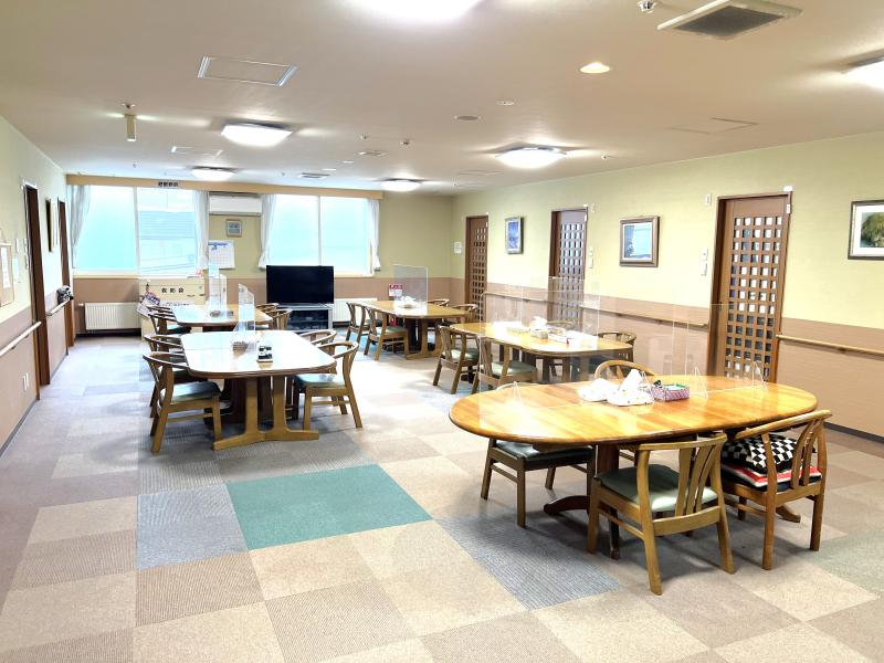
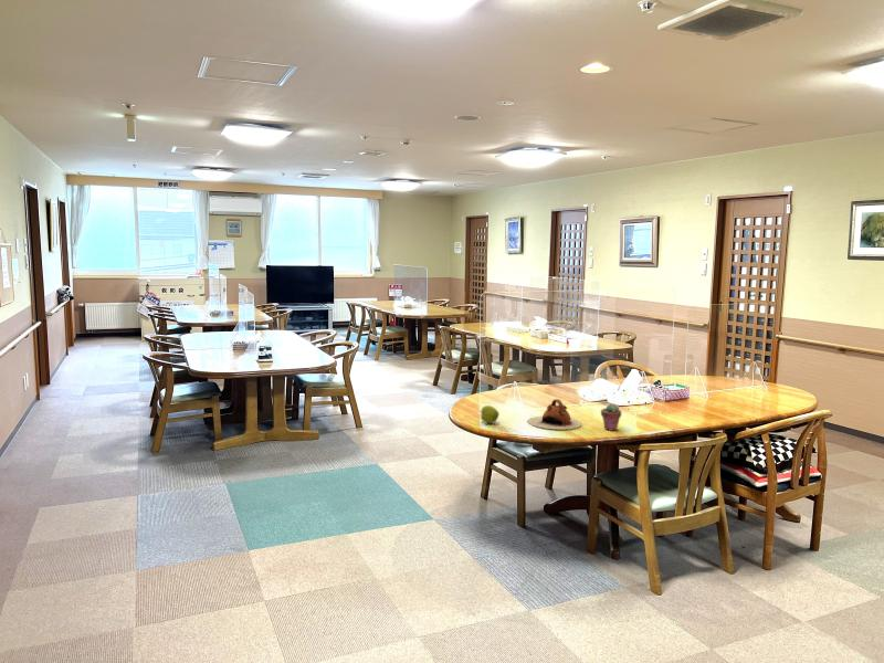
+ potted succulent [600,402,622,432]
+ teapot [526,398,582,431]
+ apple [478,404,501,424]
